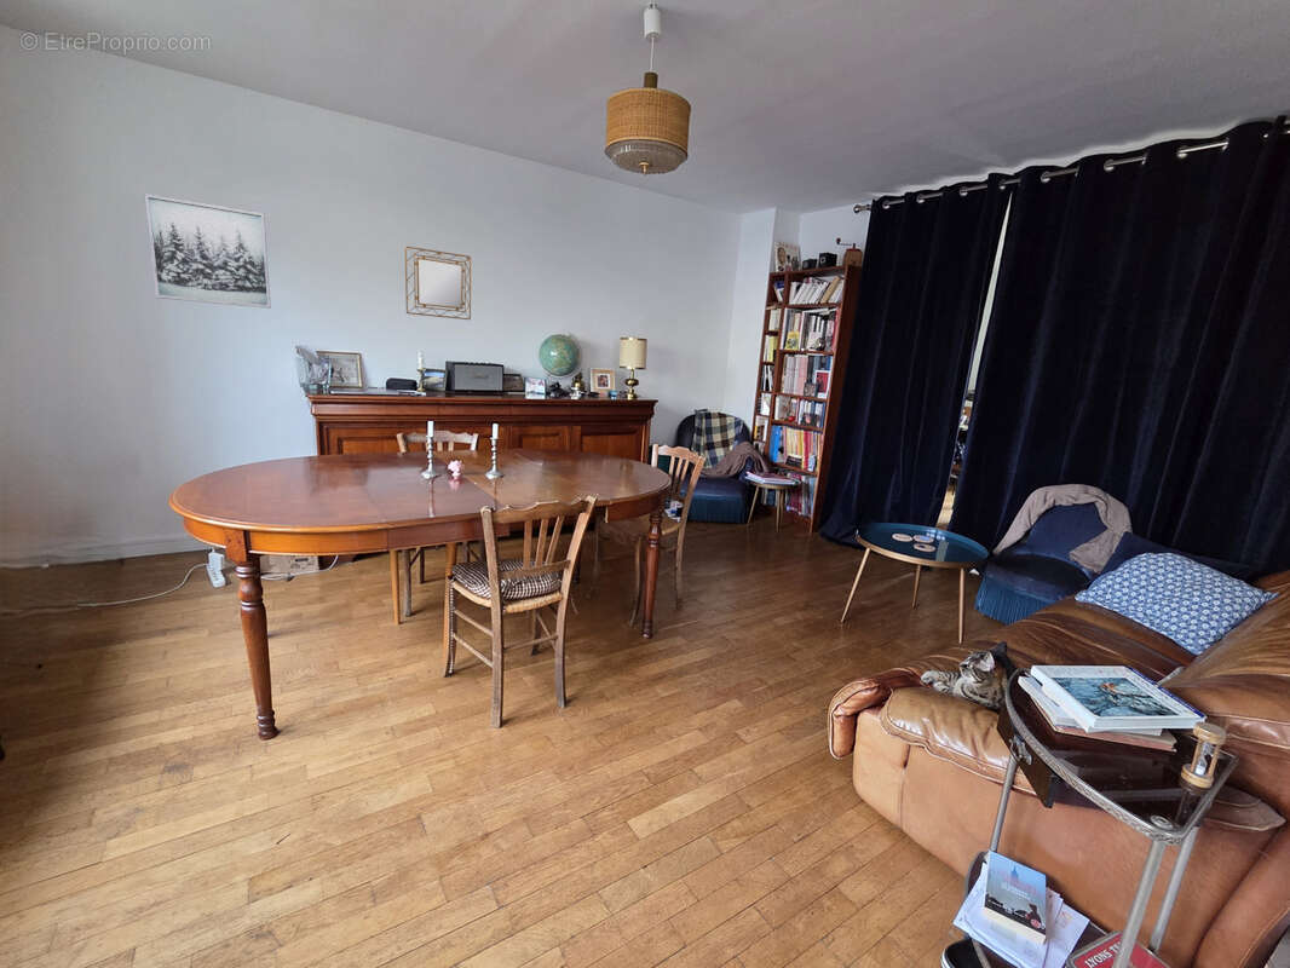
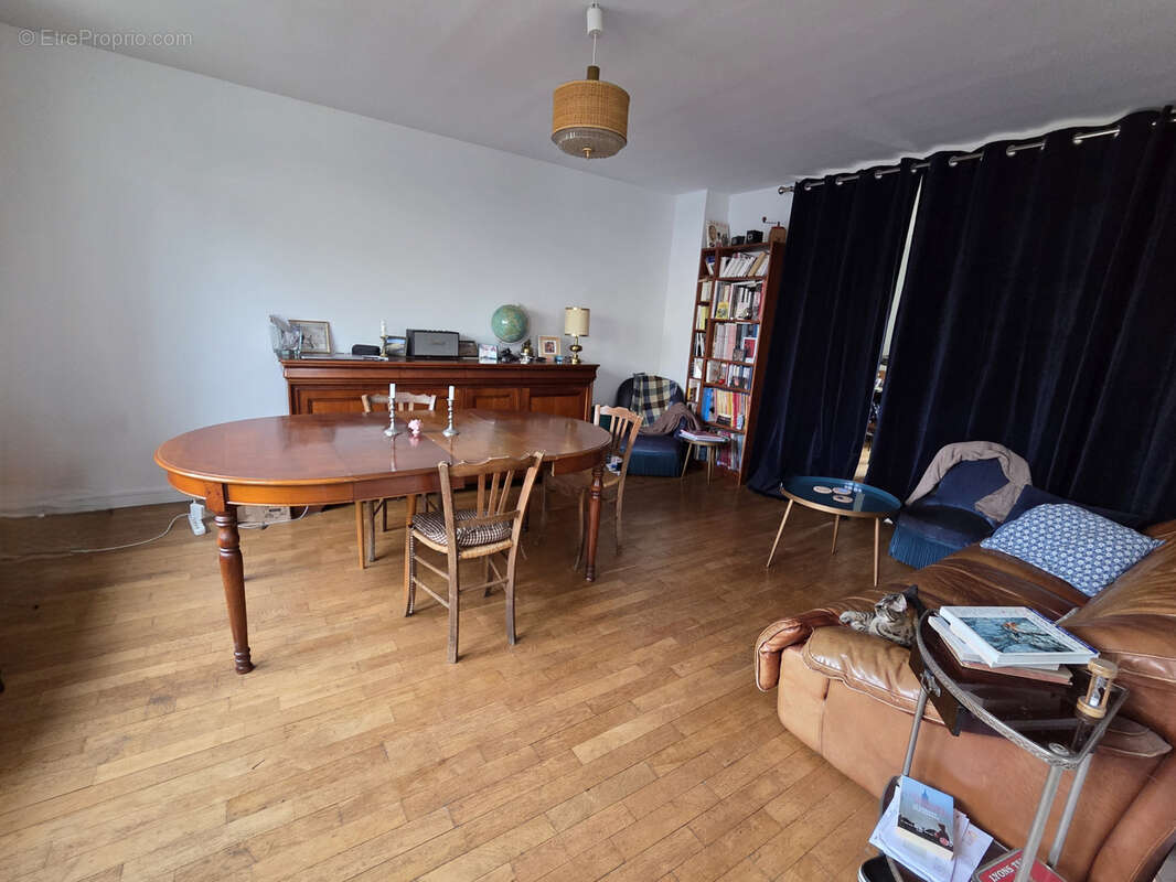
- wall art [143,192,272,310]
- home mirror [404,246,472,321]
